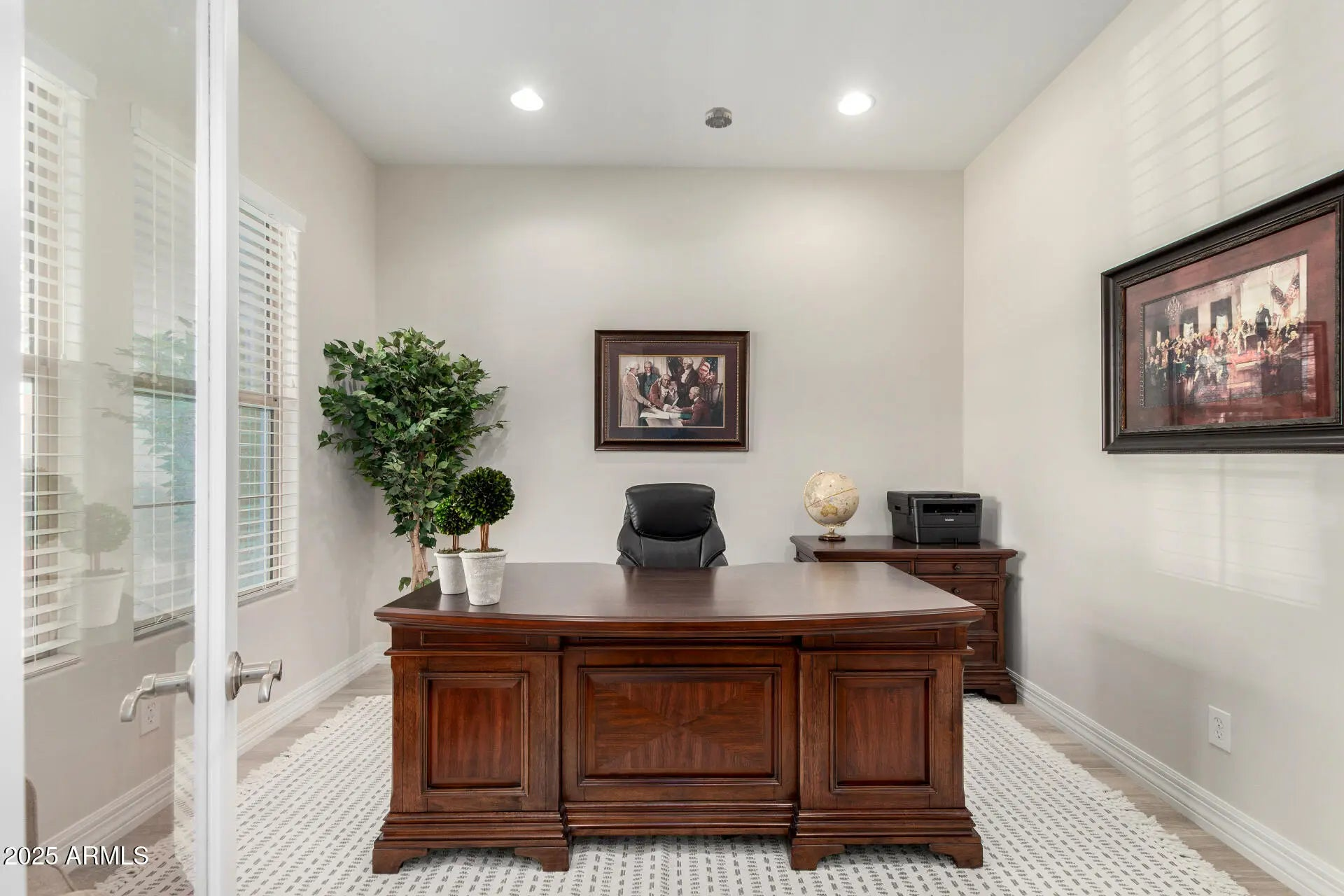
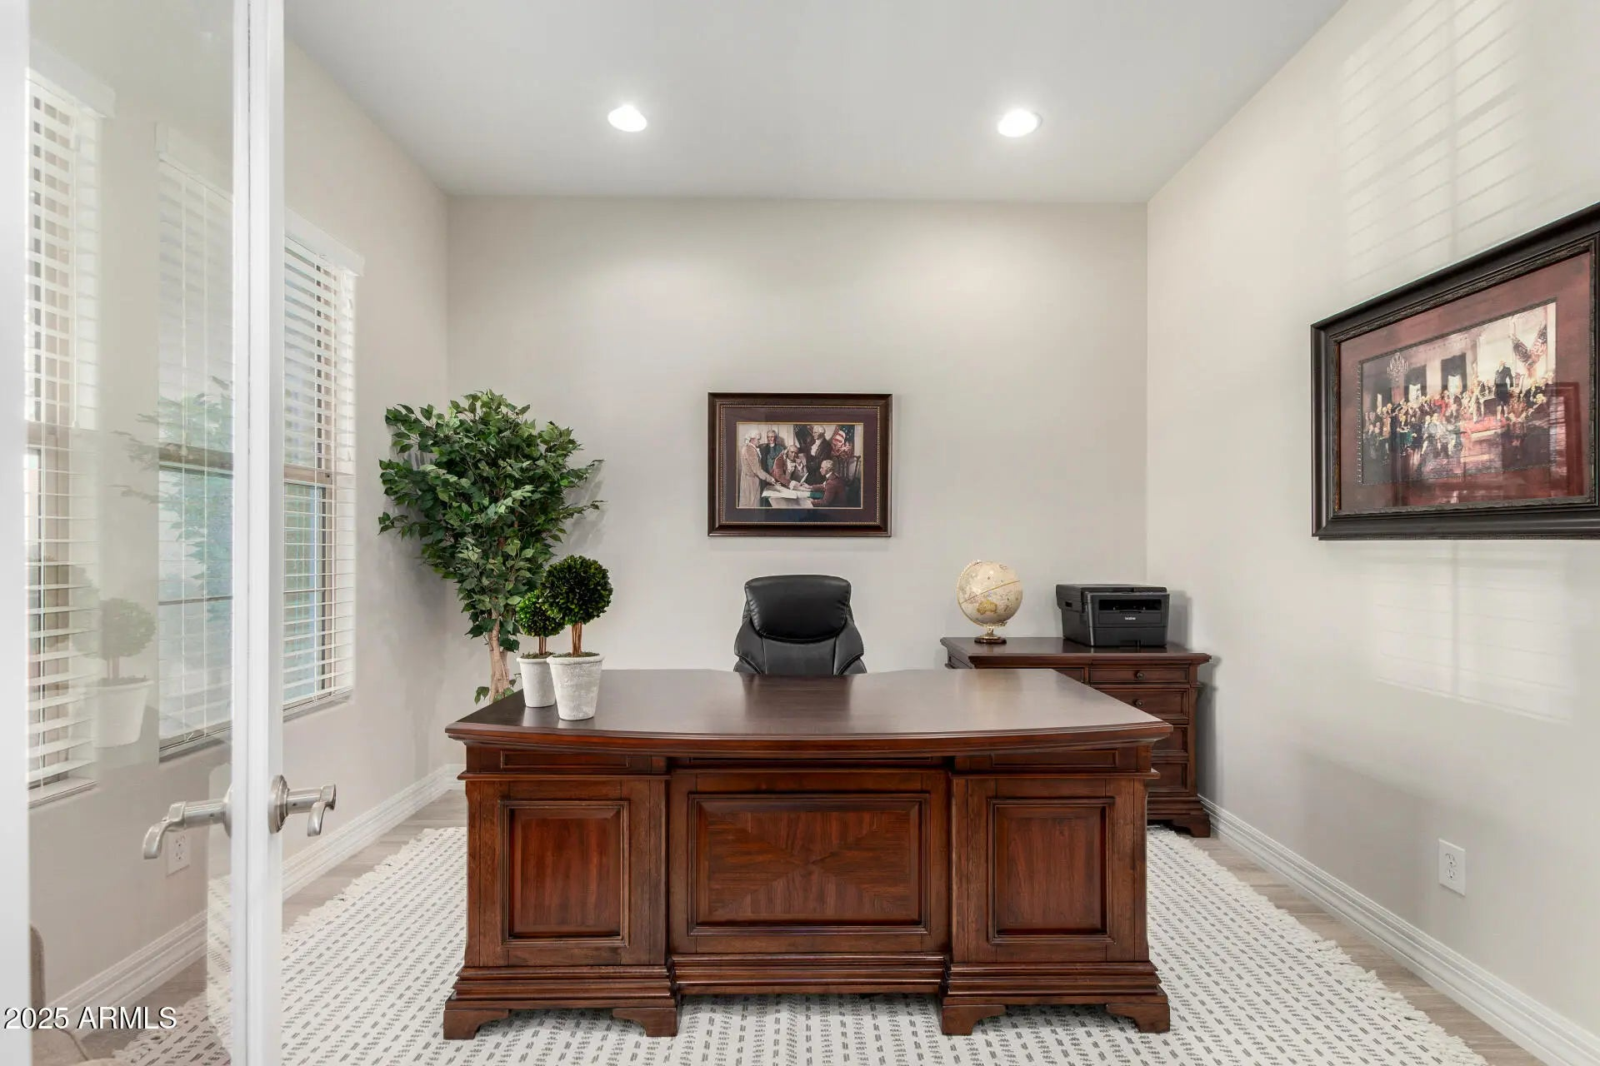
- smoke detector [704,106,733,129]
